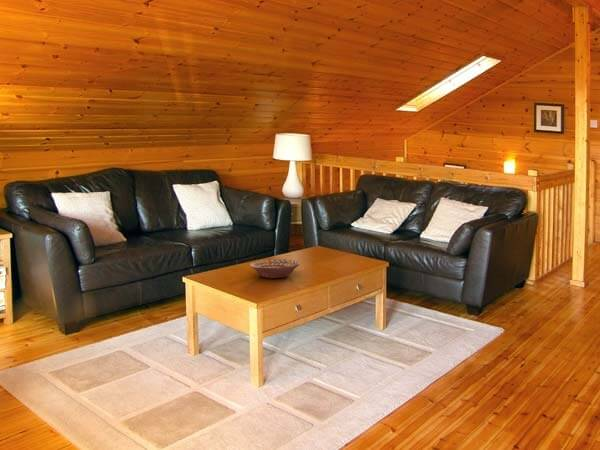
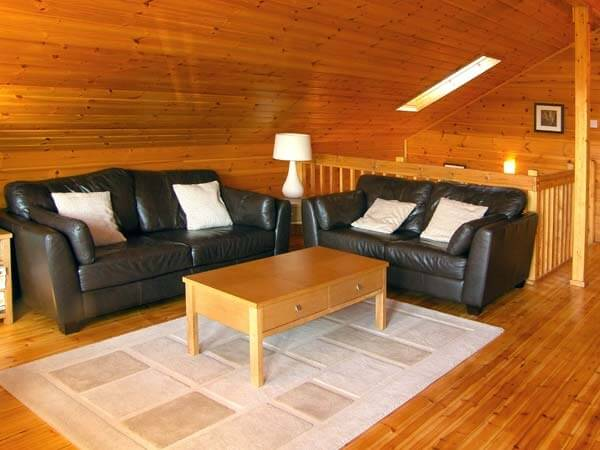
- decorative bowl [249,258,301,279]
